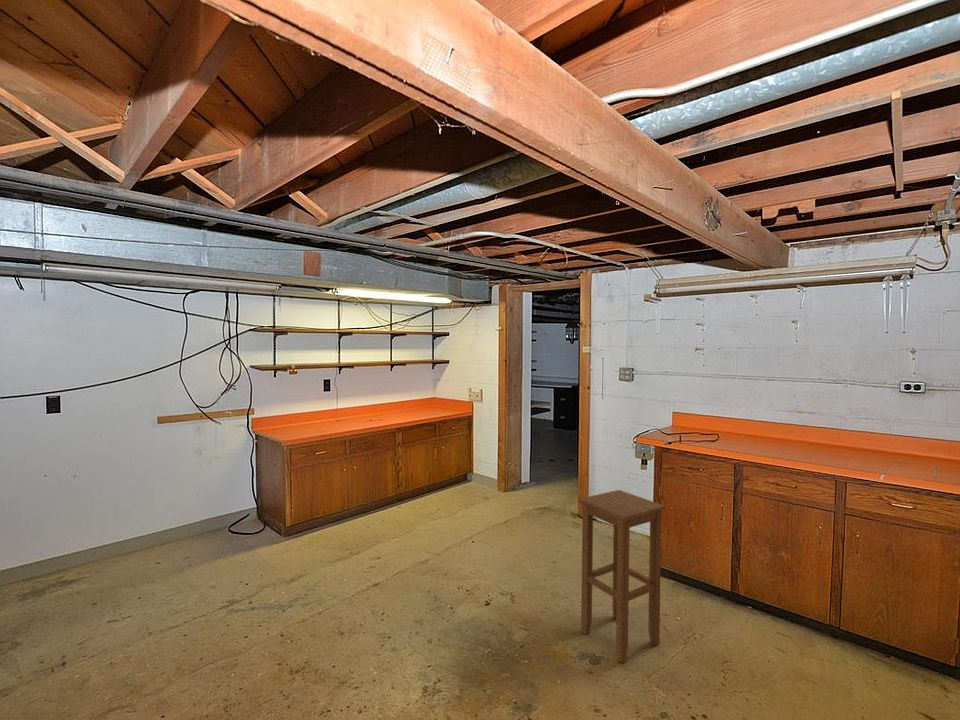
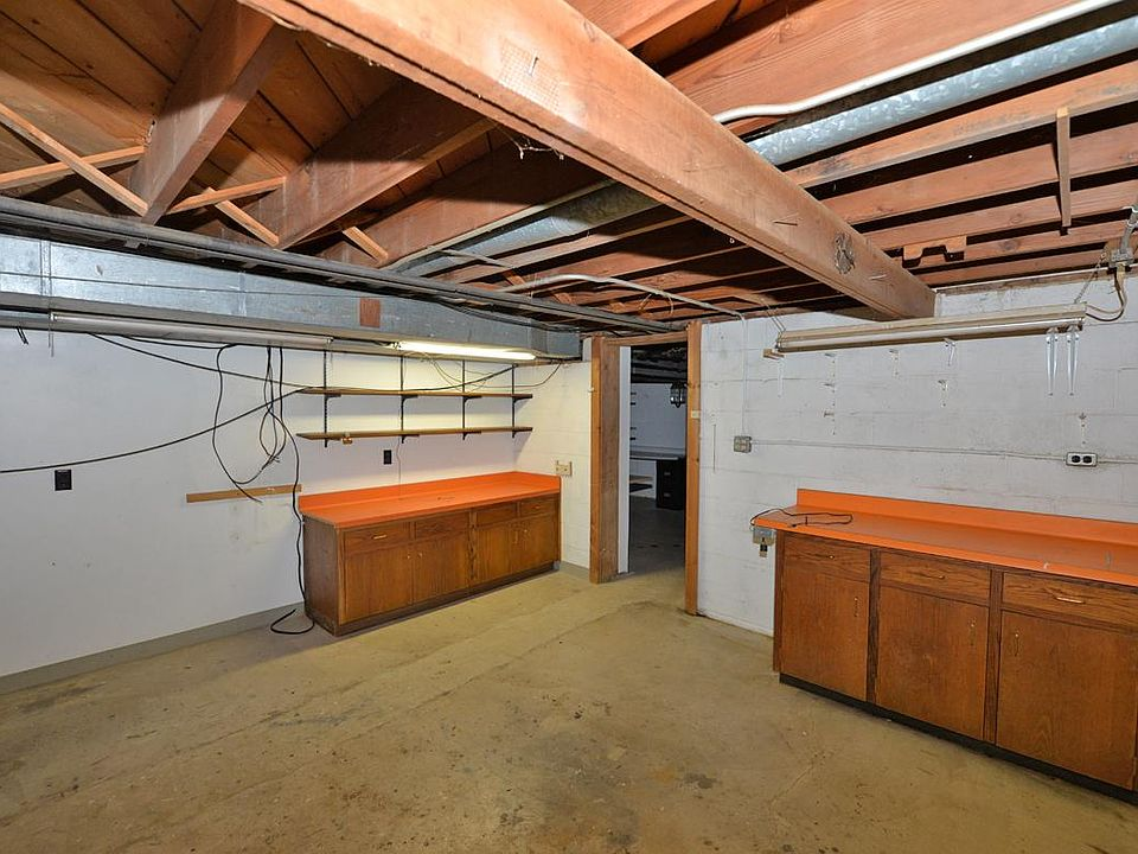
- stool [578,489,667,664]
